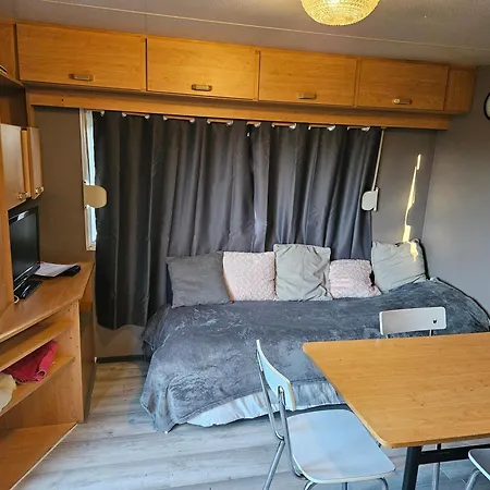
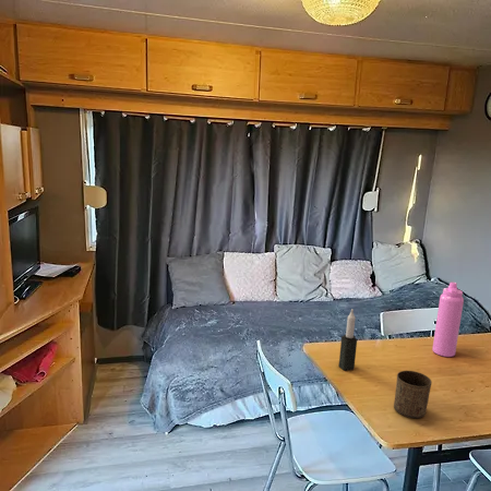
+ cup [393,370,433,419]
+ candle [338,308,358,371]
+ water bottle [431,282,465,358]
